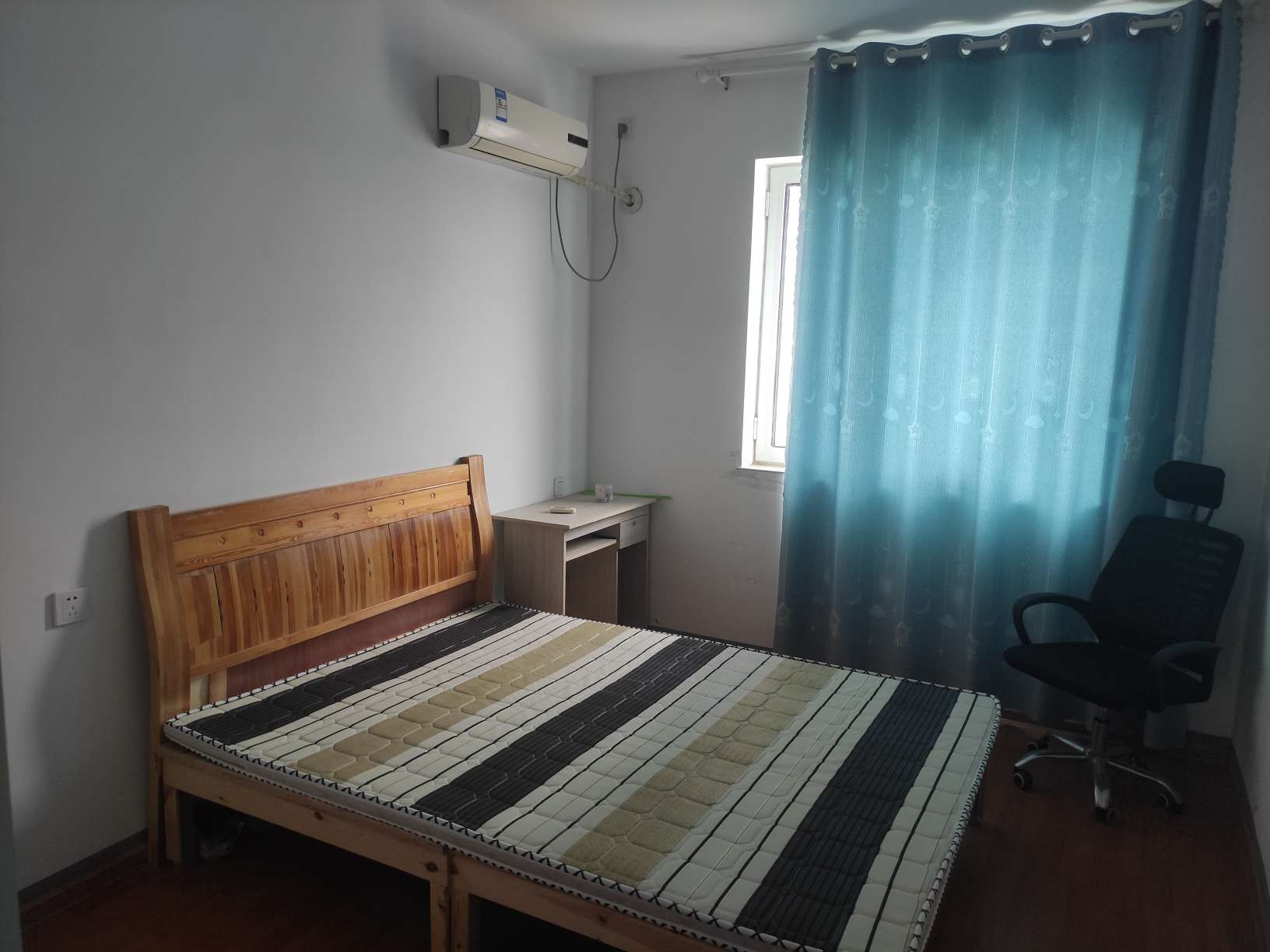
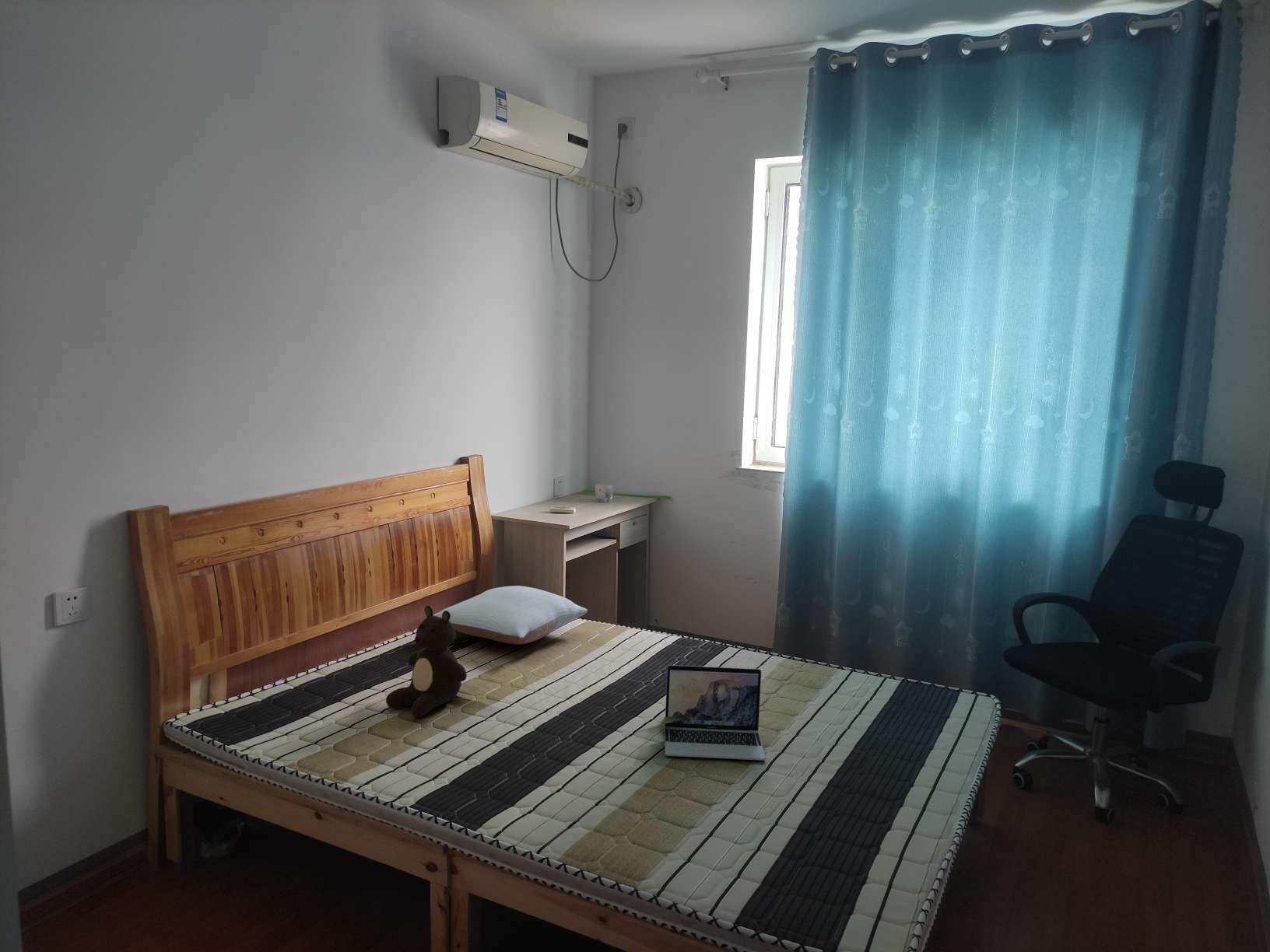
+ pillow [433,585,588,645]
+ teddy bear [385,605,468,718]
+ laptop [664,664,766,761]
